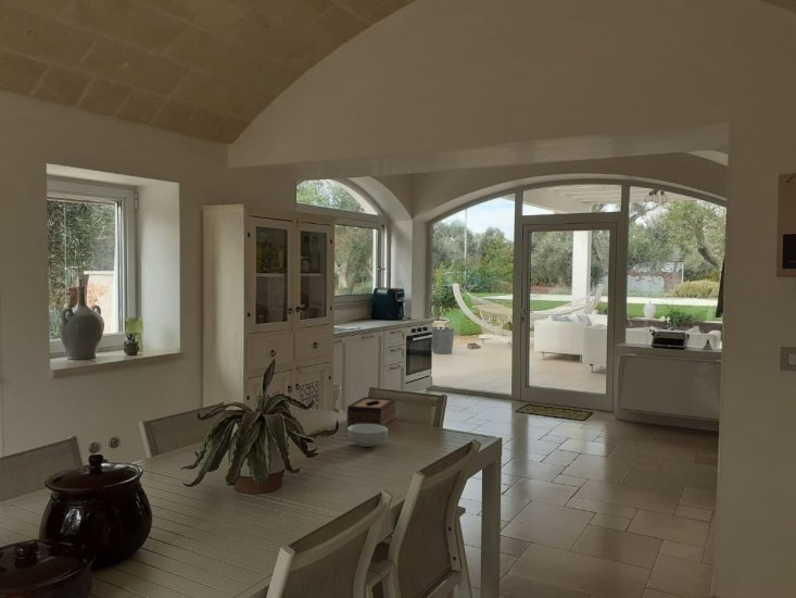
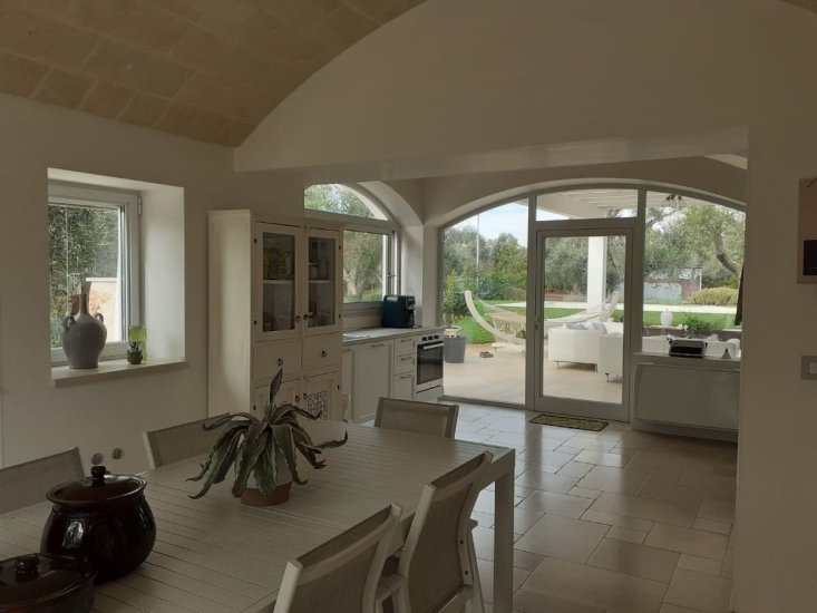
- cereal bowl [346,424,389,448]
- tissue box [345,396,396,428]
